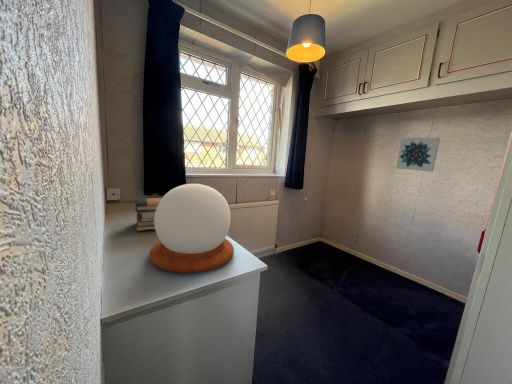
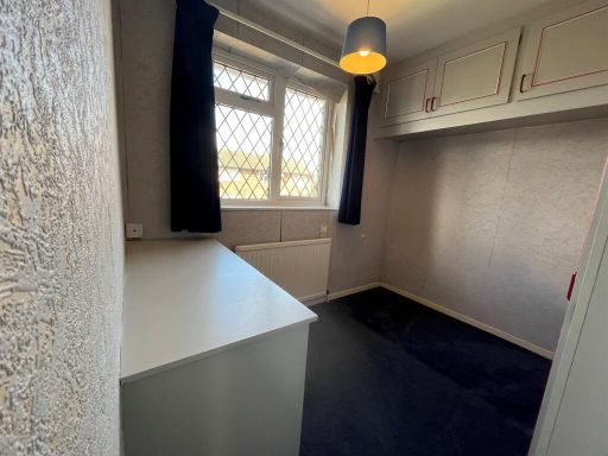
- book stack [134,197,163,232]
- snow globe [148,183,235,274]
- wall art [395,137,441,173]
